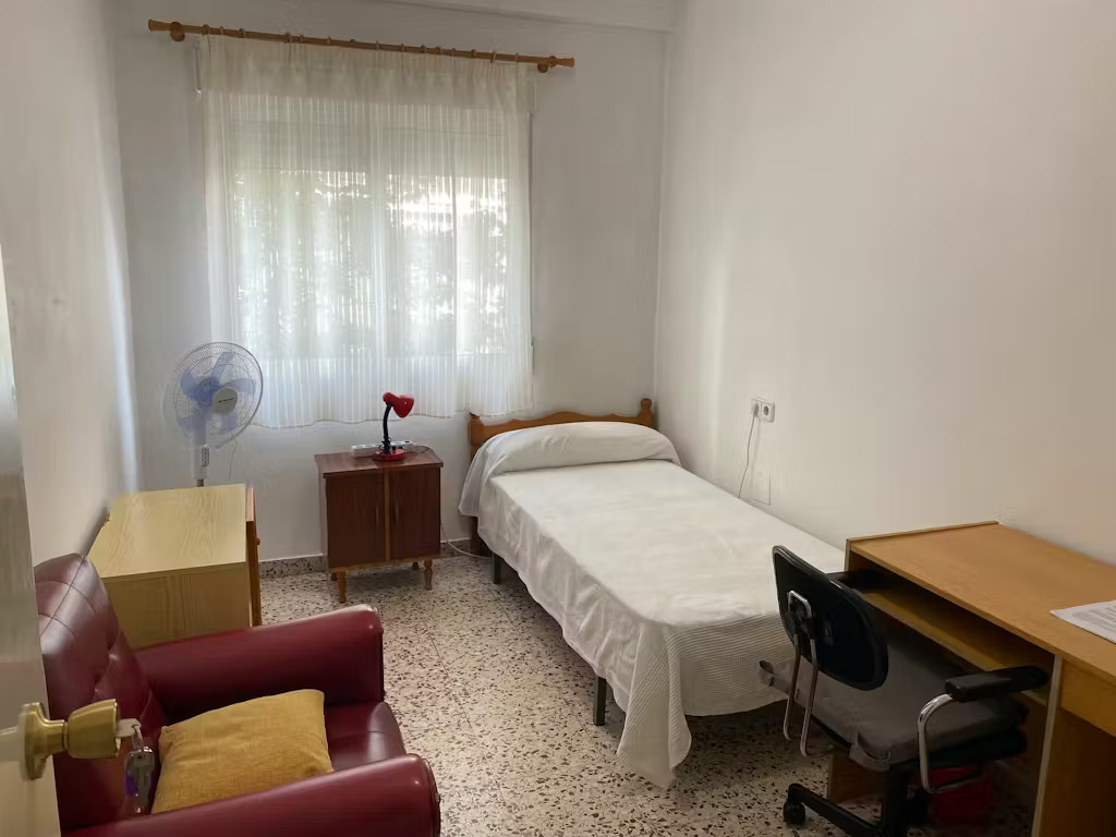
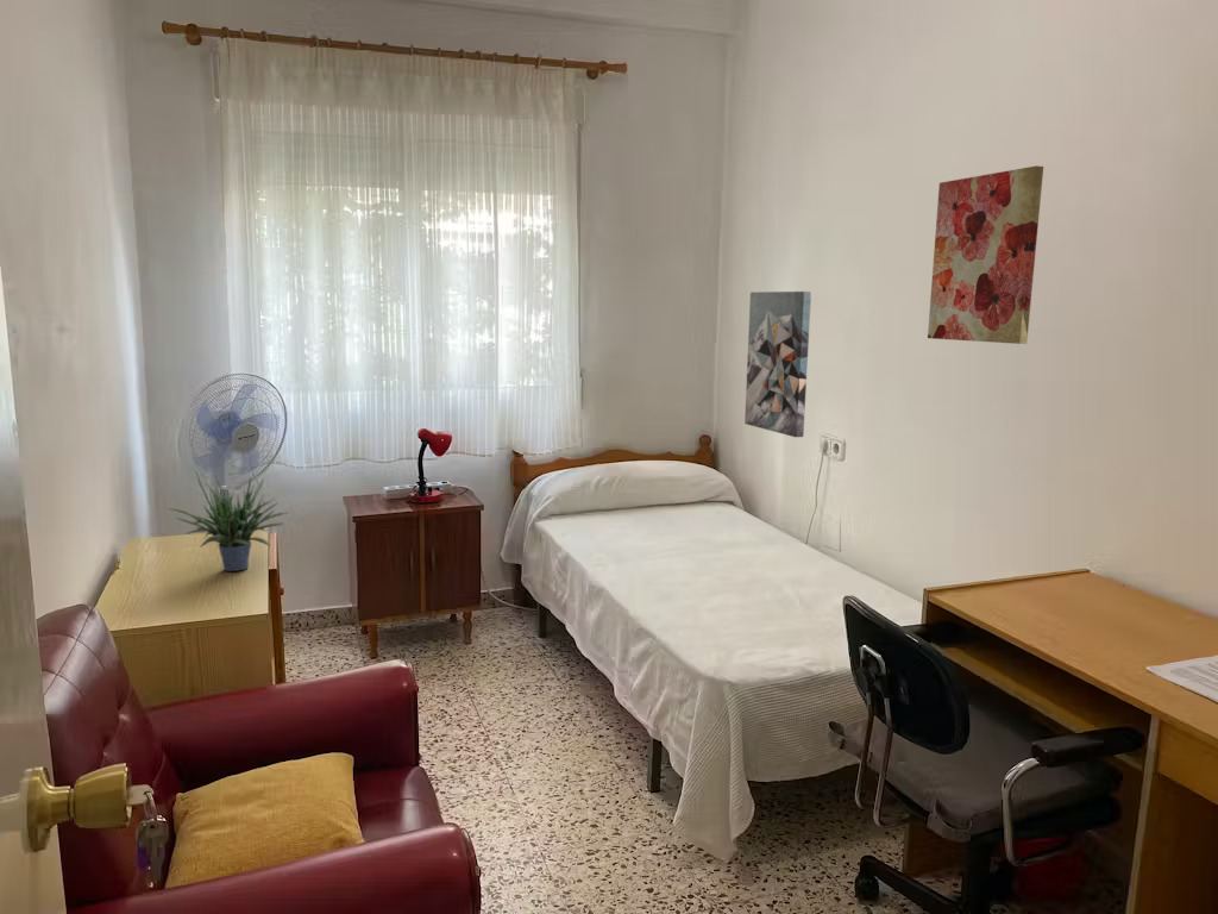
+ potted plant [167,467,290,572]
+ wall art [743,290,812,438]
+ wall art [927,164,1044,345]
